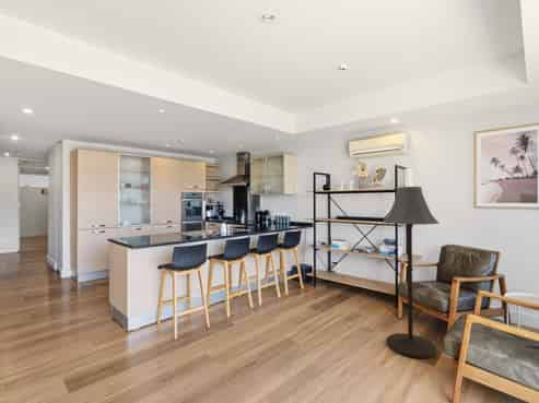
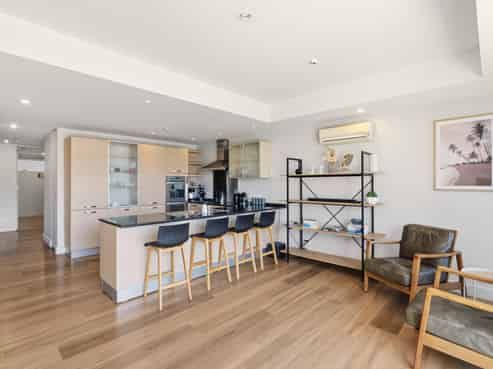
- floor lamp [382,186,441,359]
